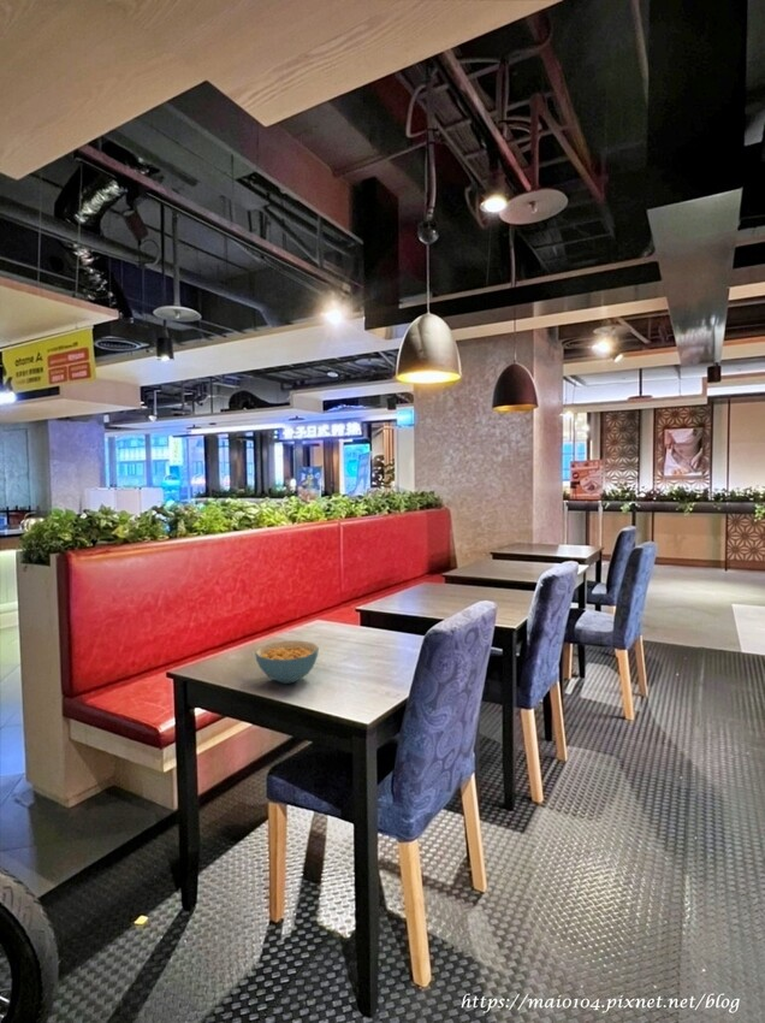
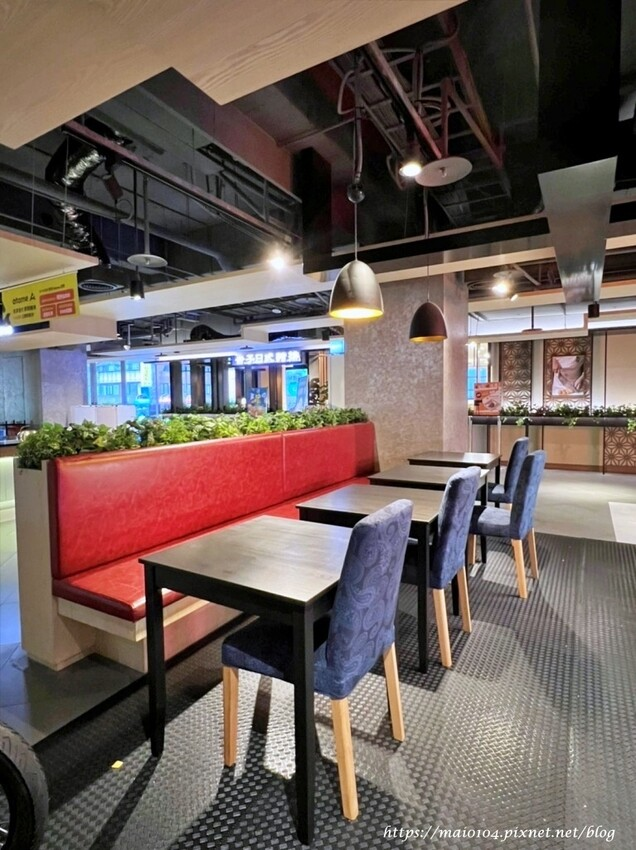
- cereal bowl [254,640,320,685]
